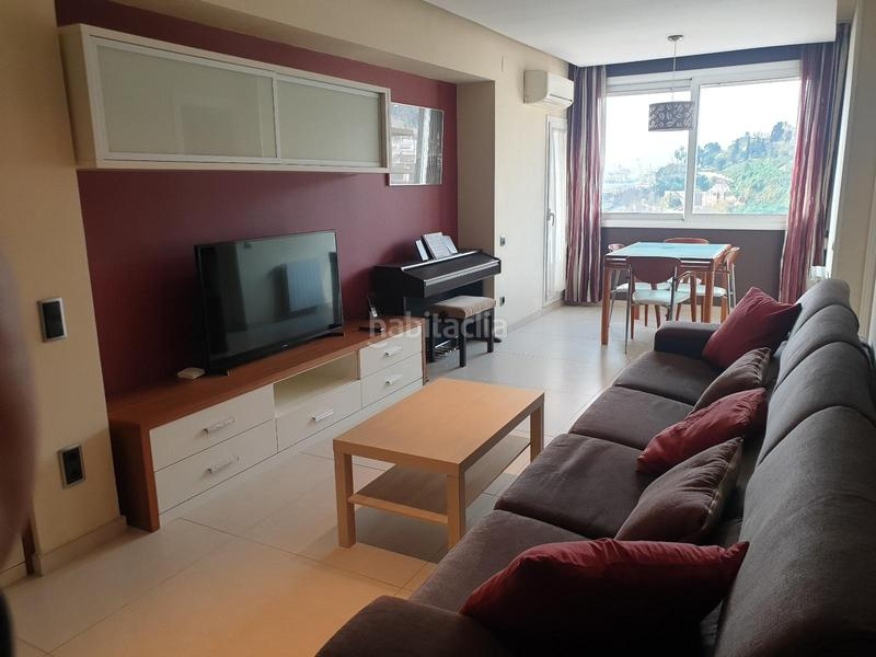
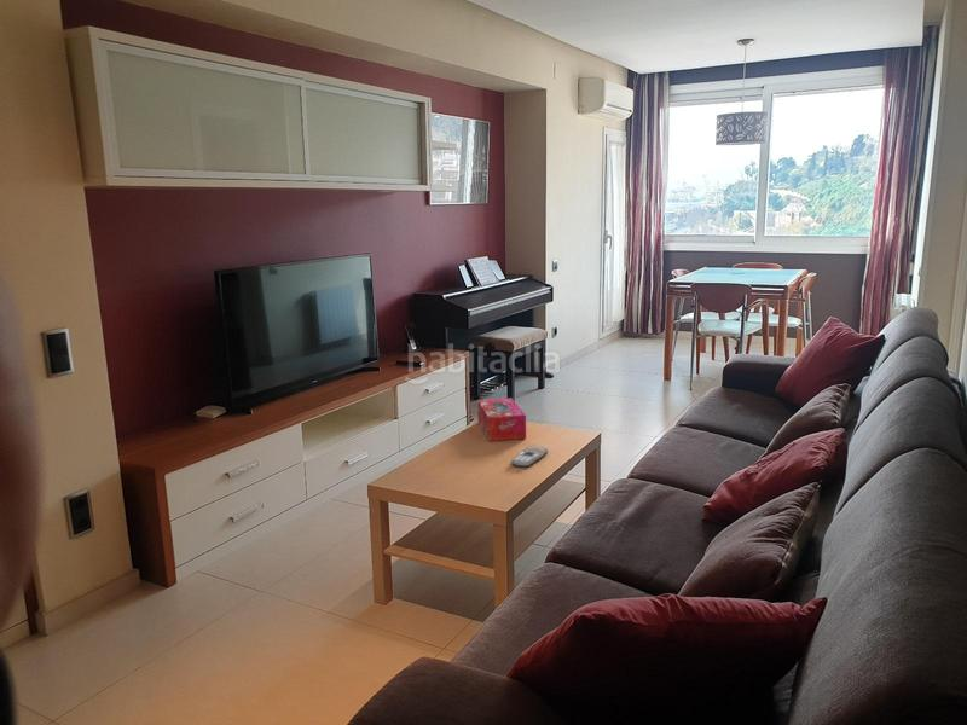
+ remote control [510,445,549,468]
+ tissue box [476,396,527,442]
